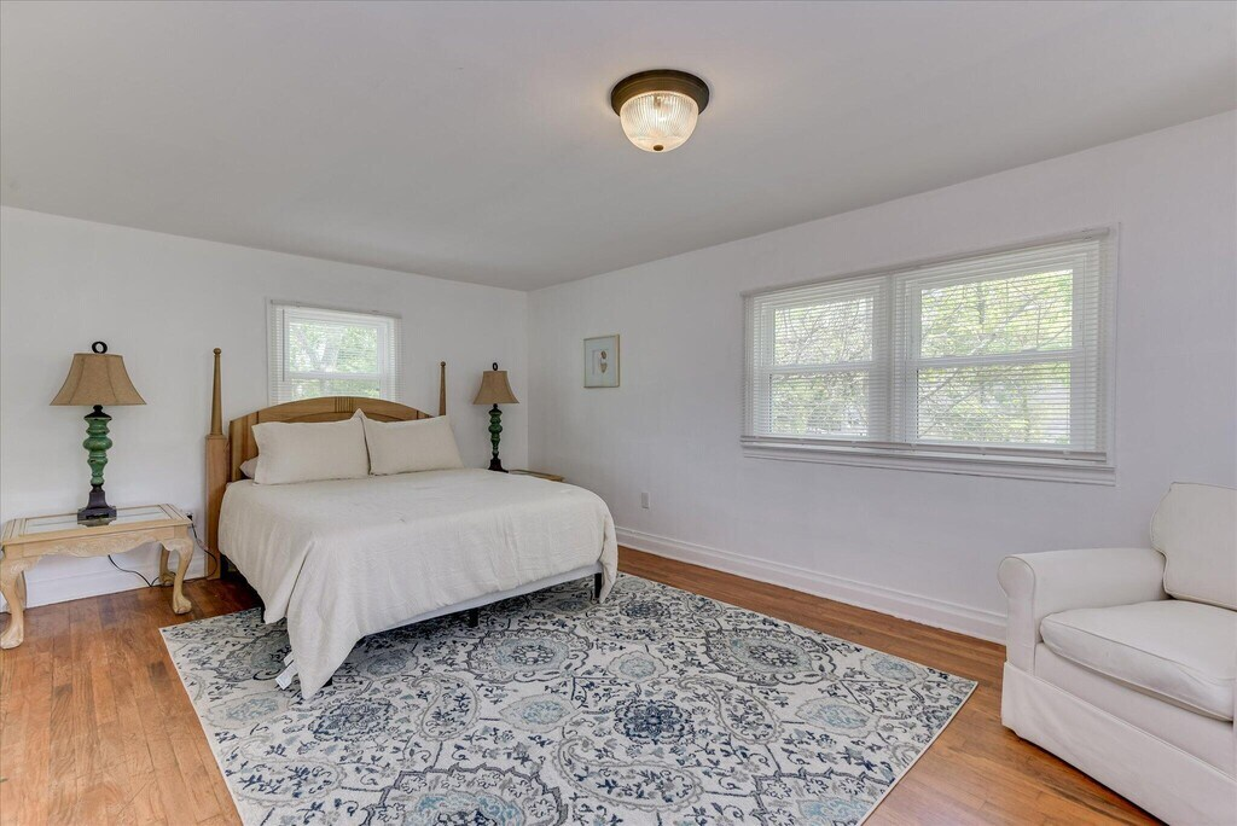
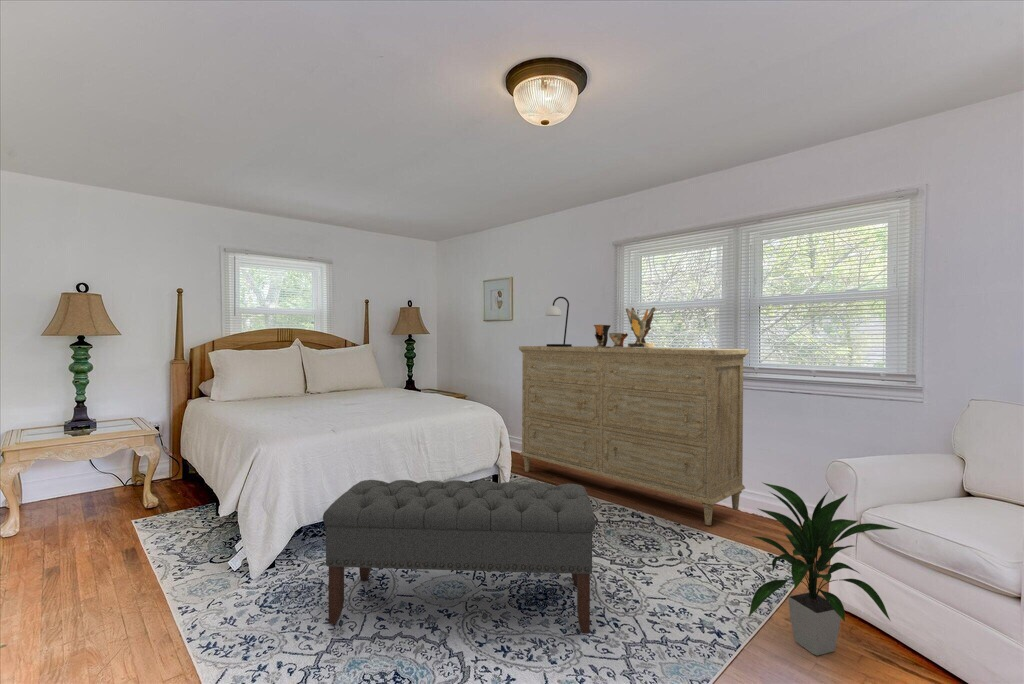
+ indoor plant [747,481,899,657]
+ dresser [518,345,749,526]
+ bench [322,479,596,634]
+ table lamp [544,296,573,347]
+ pottery [593,306,657,348]
